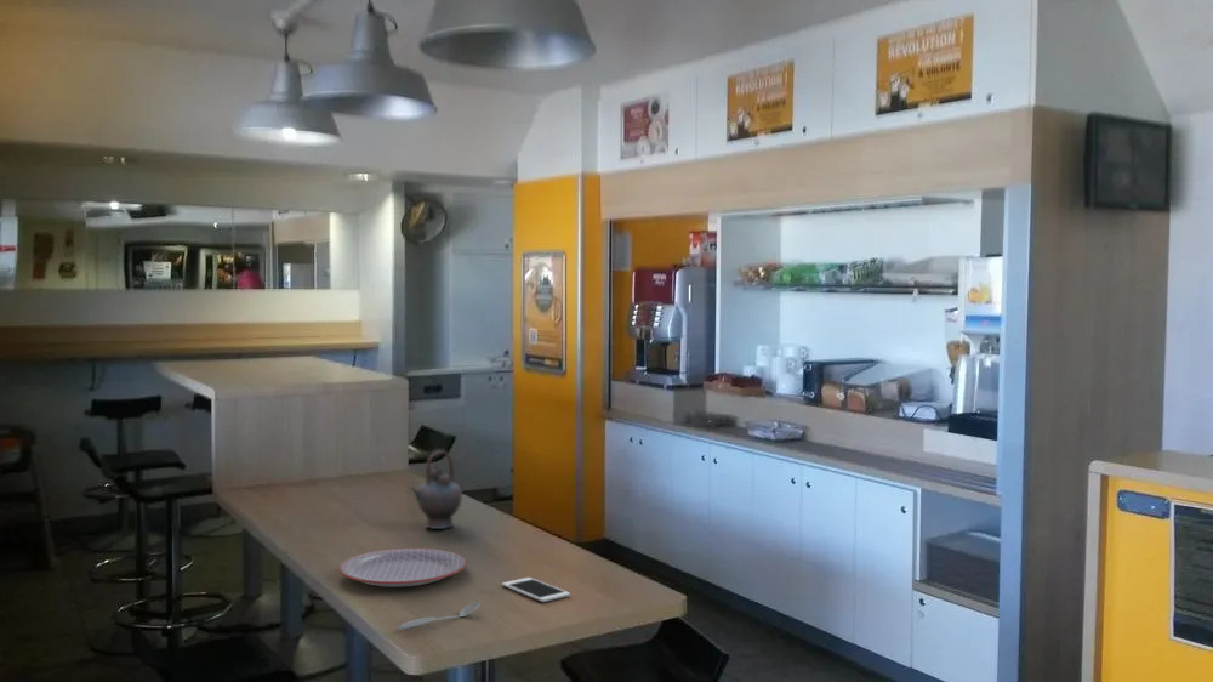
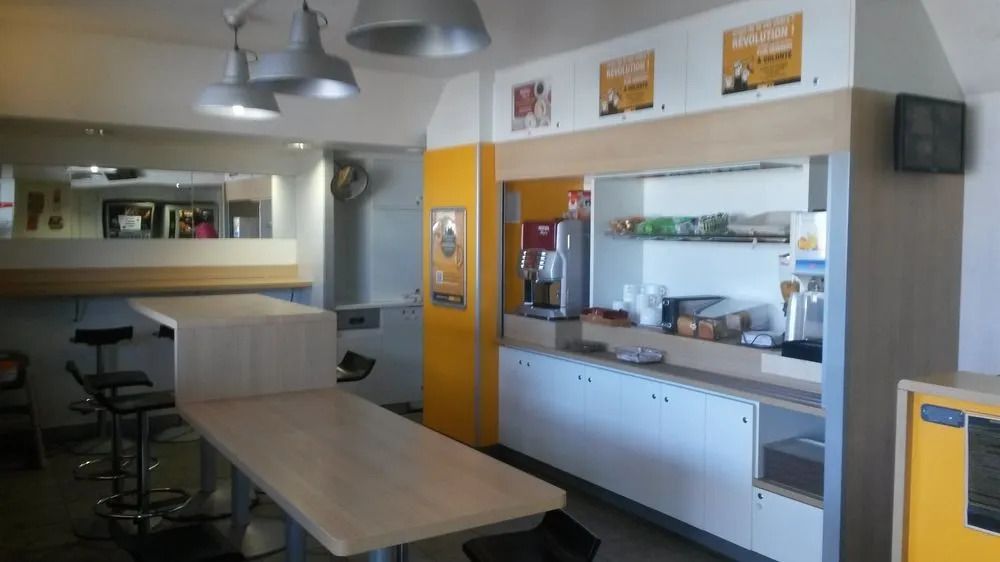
- cell phone [501,576,571,603]
- plate [337,547,467,589]
- teapot [408,449,463,530]
- spoon [395,601,482,631]
